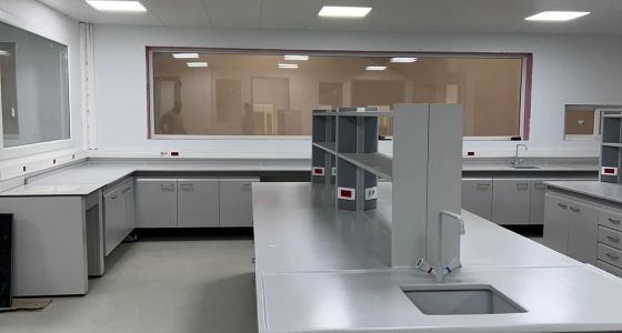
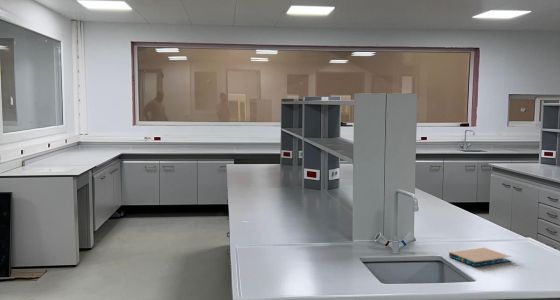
+ notebook [448,247,512,267]
